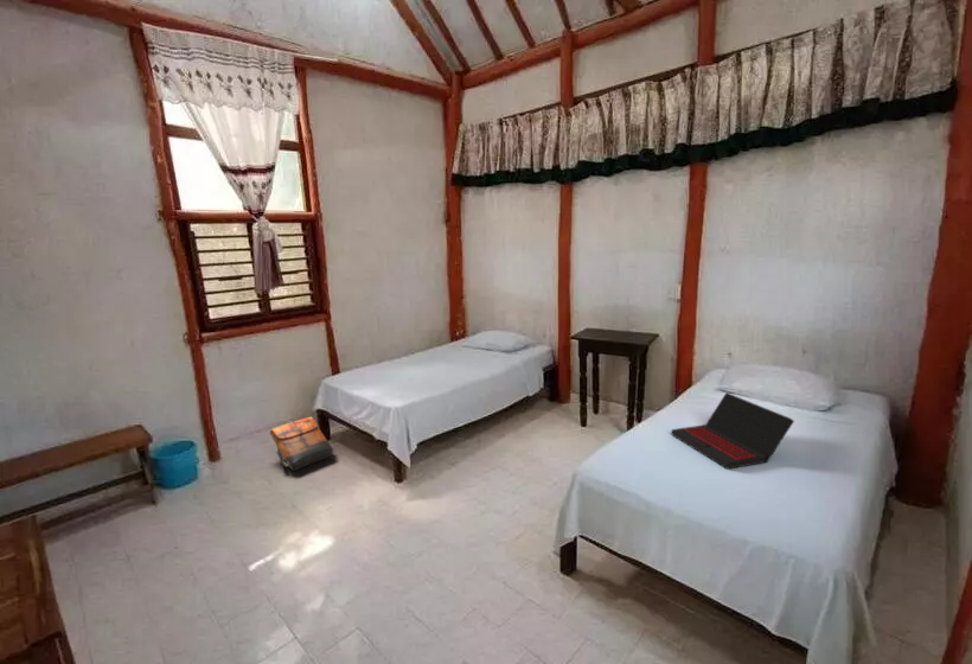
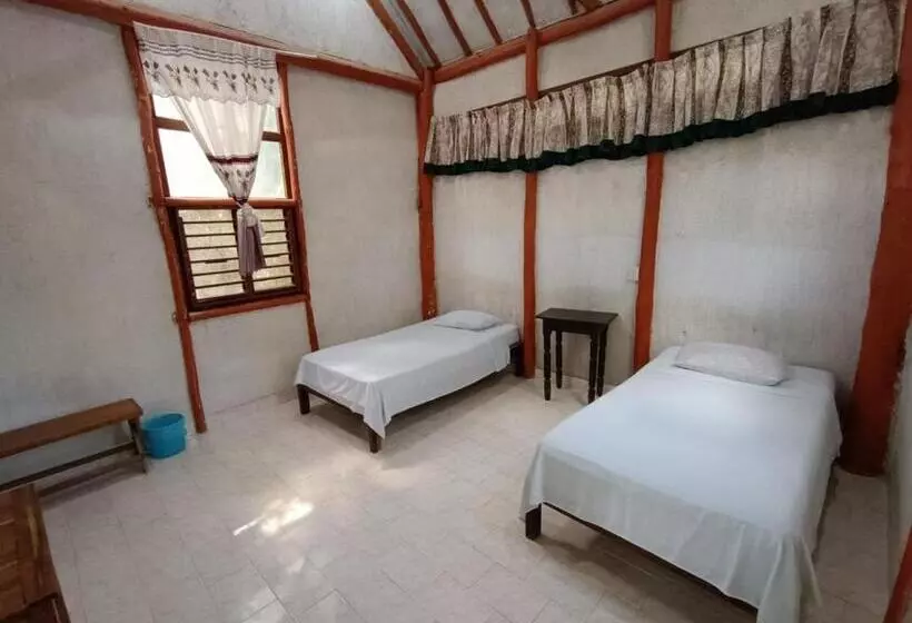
- backpack [269,416,334,473]
- laptop [671,391,795,471]
